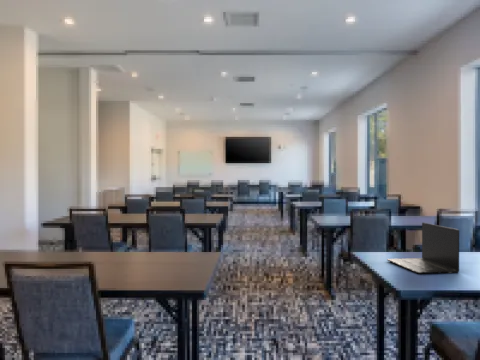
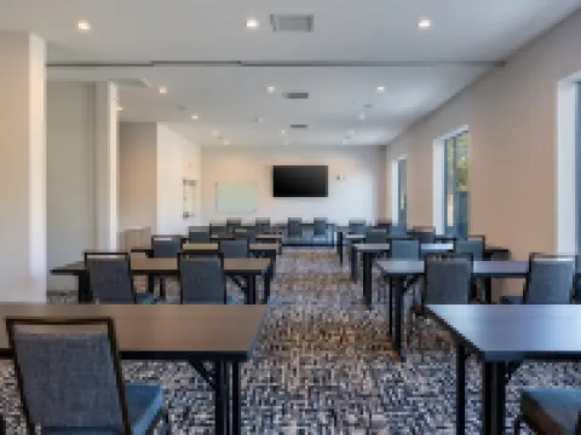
- laptop [386,222,460,275]
